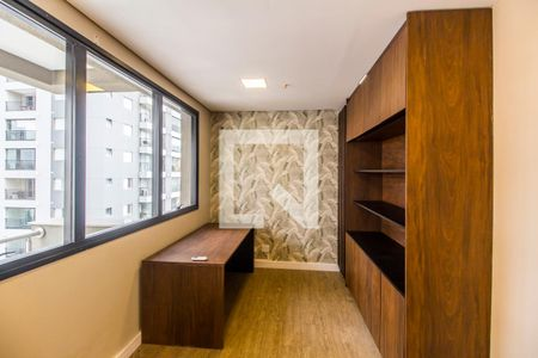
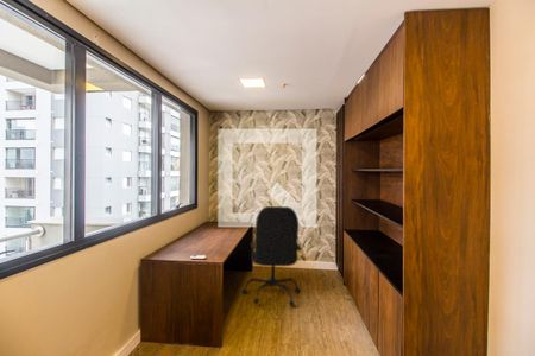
+ office chair [241,205,302,309]
